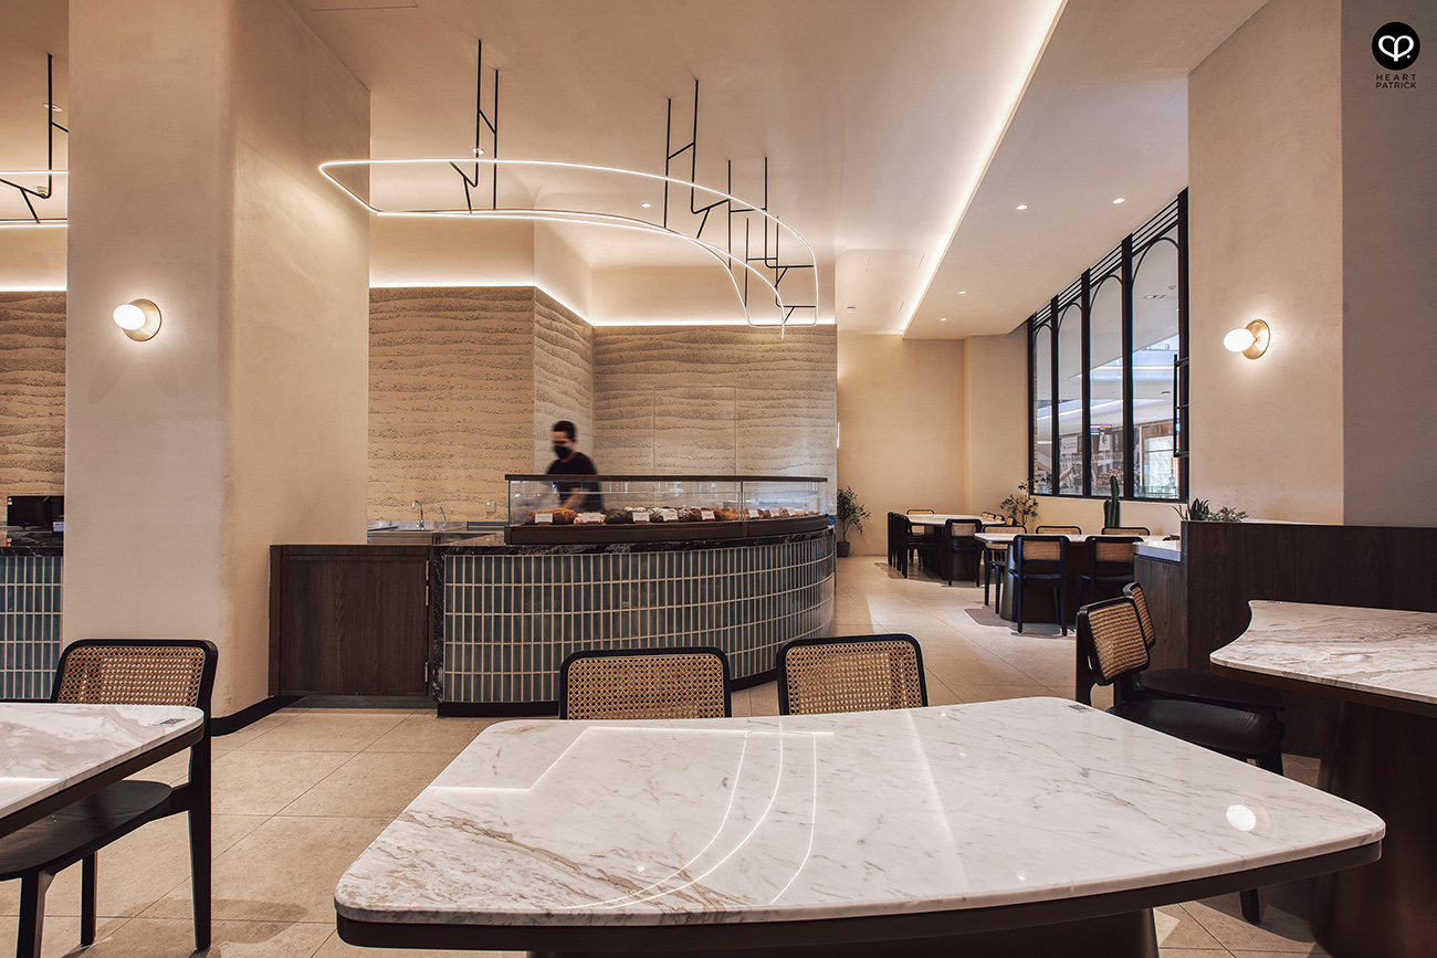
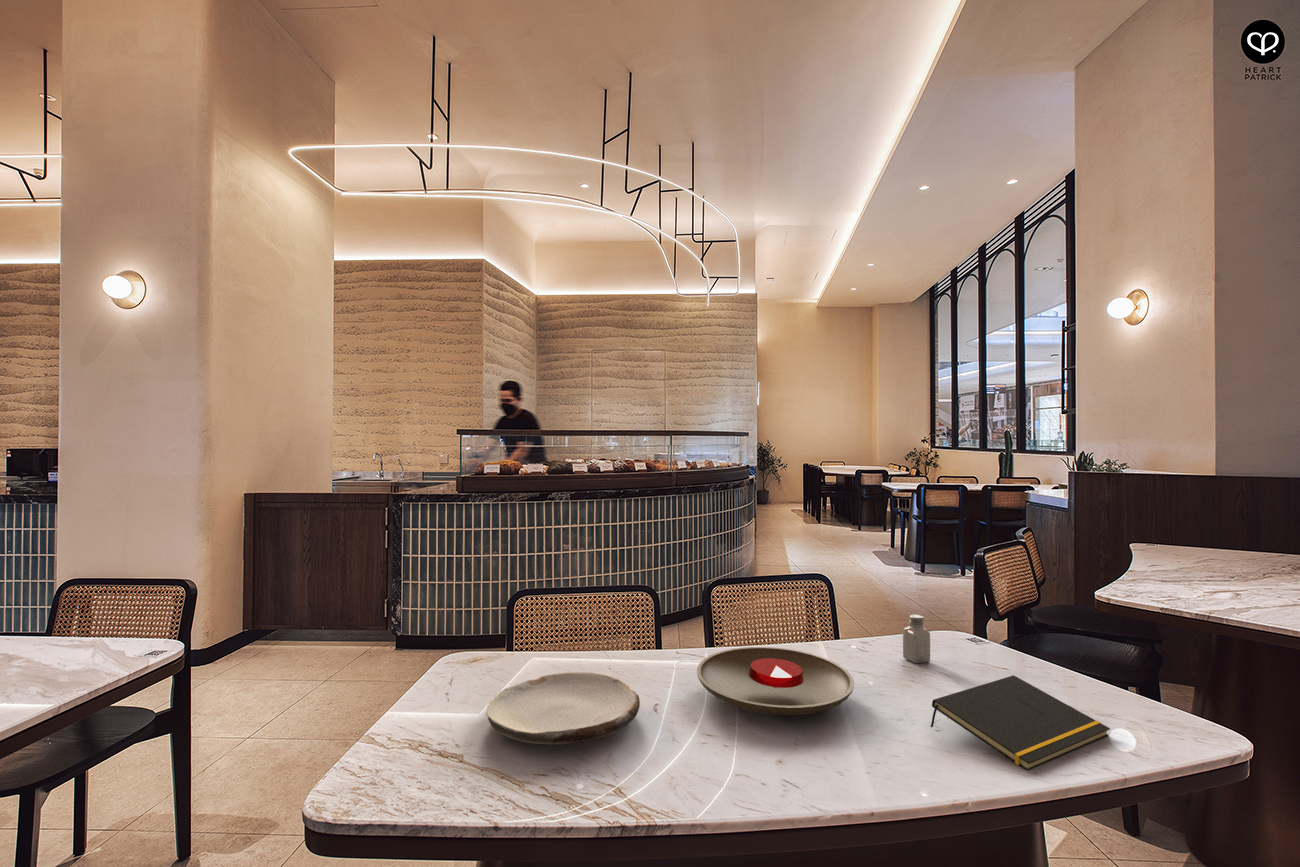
+ notepad [929,674,1111,771]
+ plate [485,671,641,745]
+ saltshaker [902,614,931,664]
+ plate [696,646,855,716]
